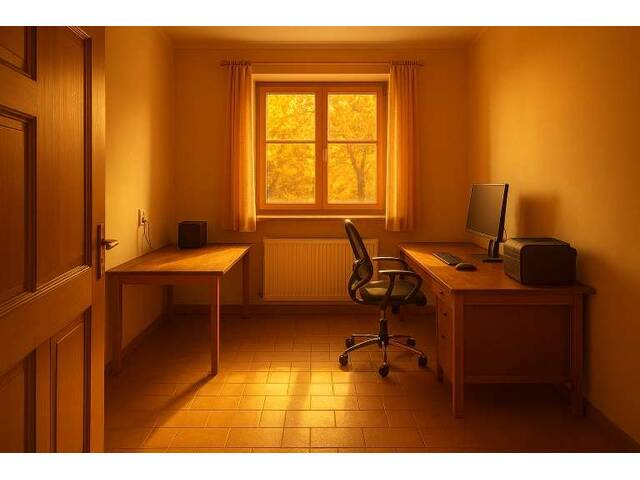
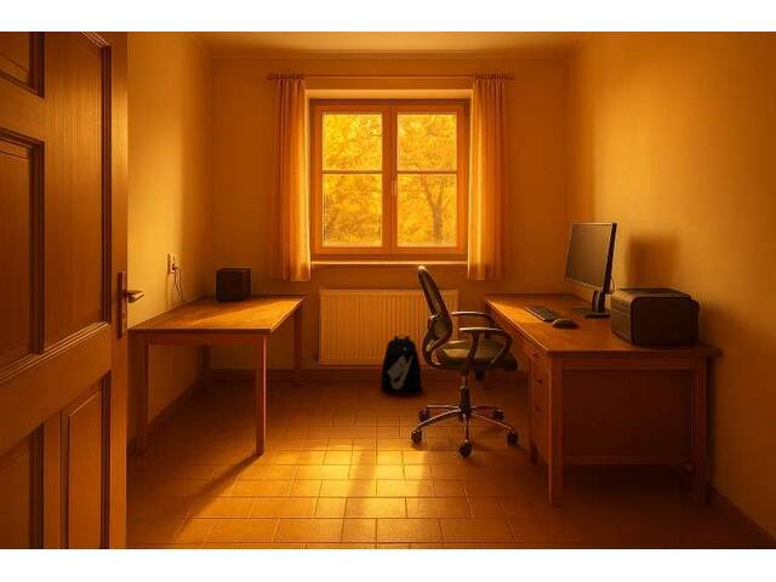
+ backpack [380,333,422,392]
